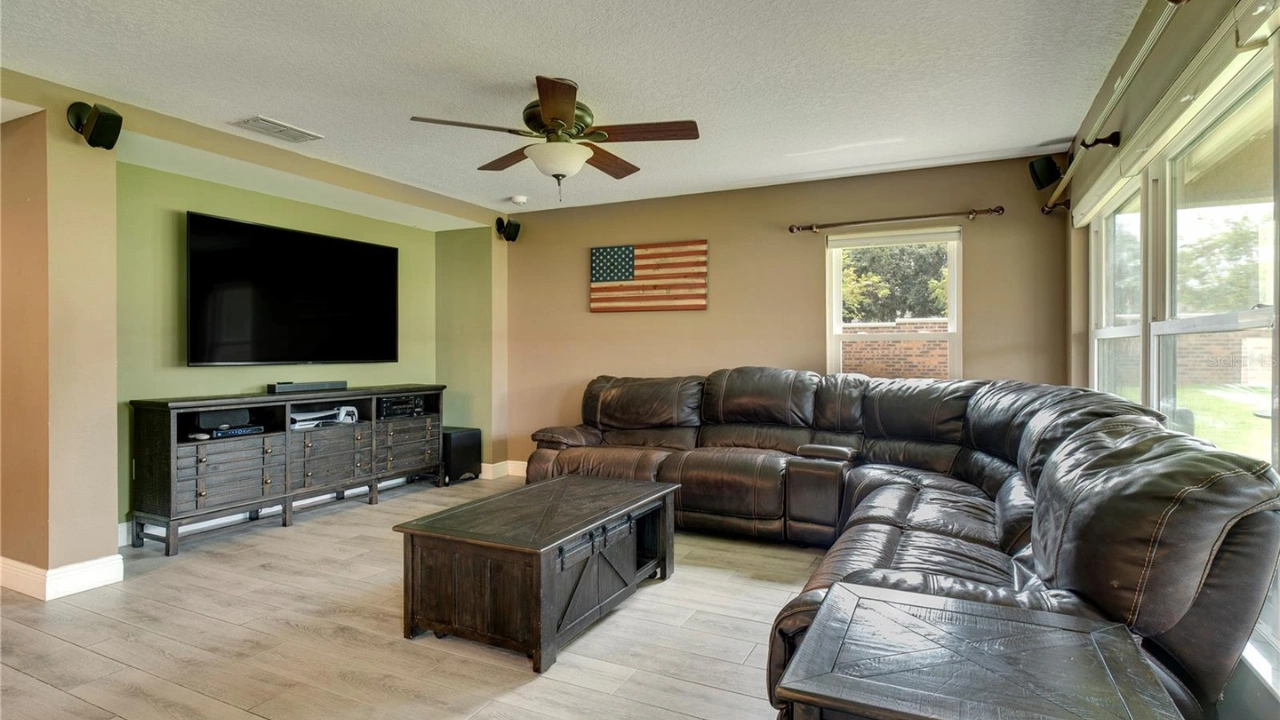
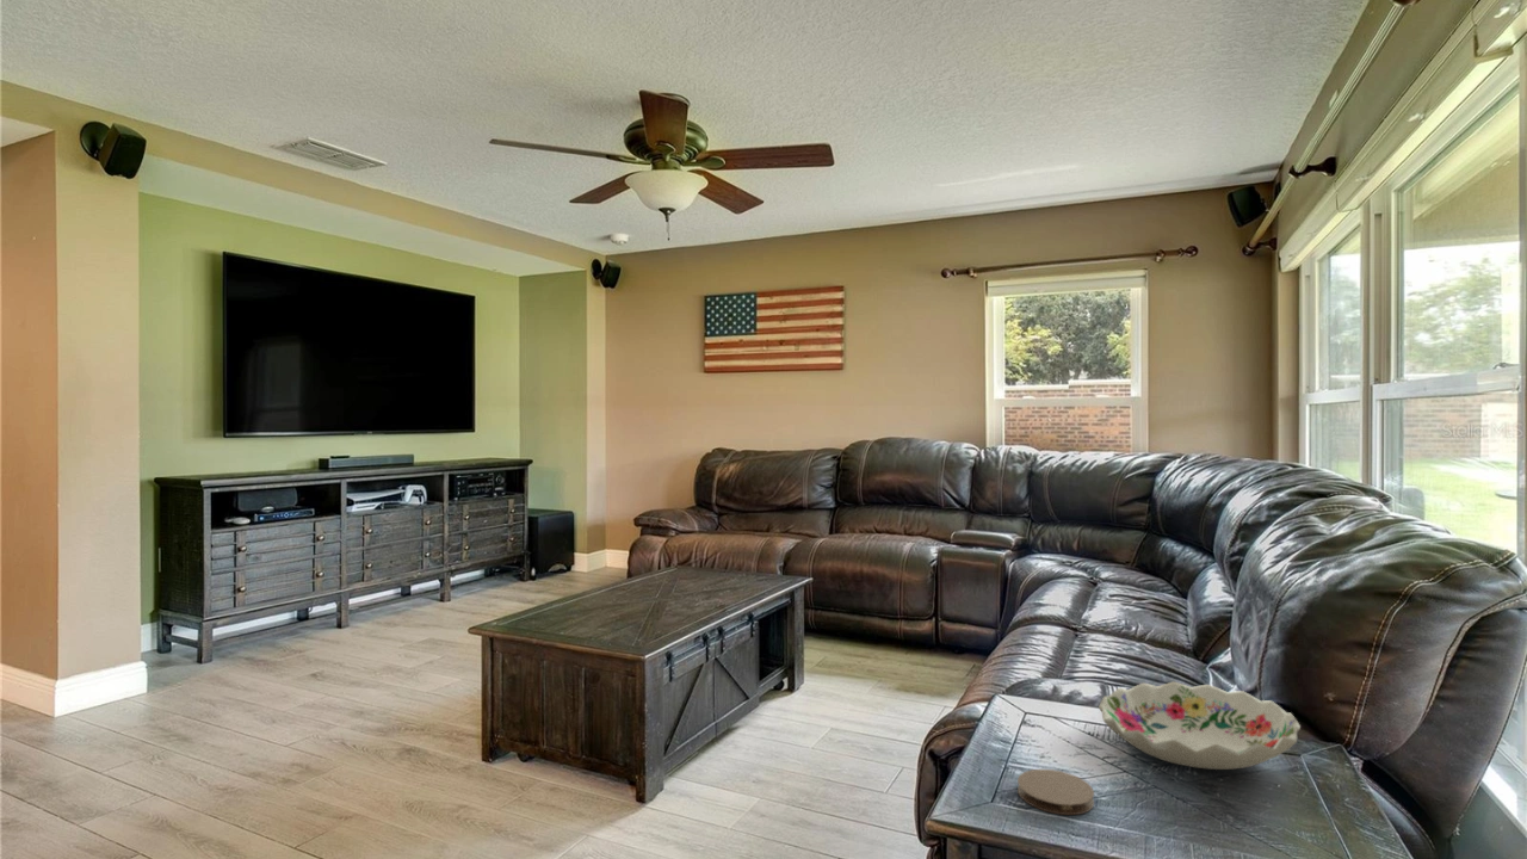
+ decorative bowl [1098,680,1302,771]
+ coaster [1016,768,1095,816]
